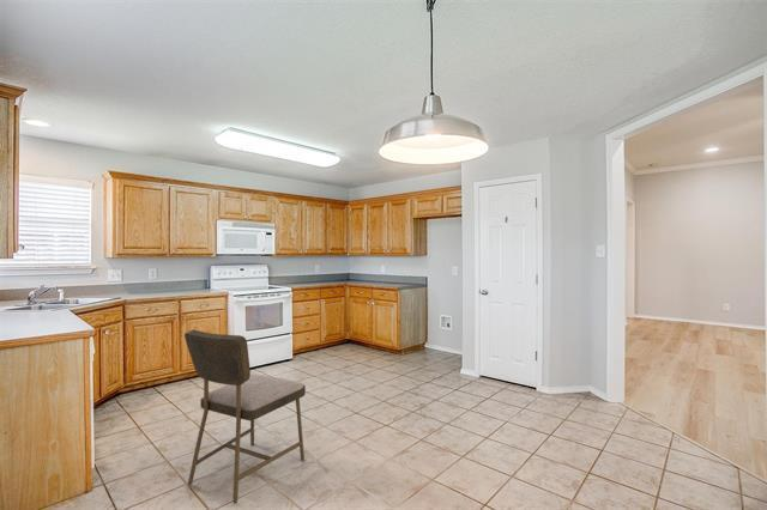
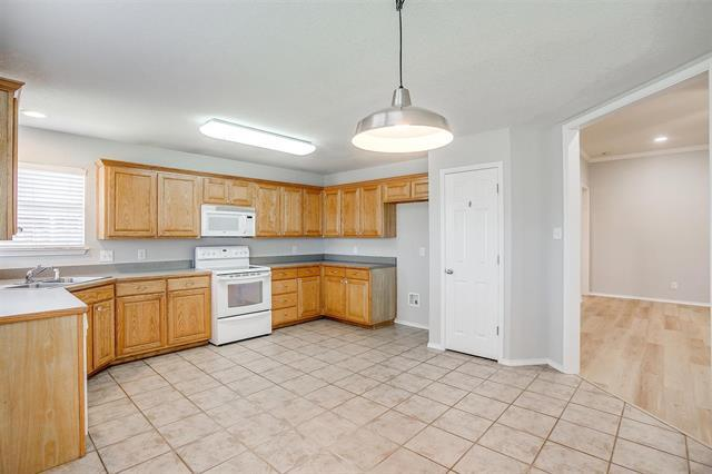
- dining chair [183,328,307,505]
